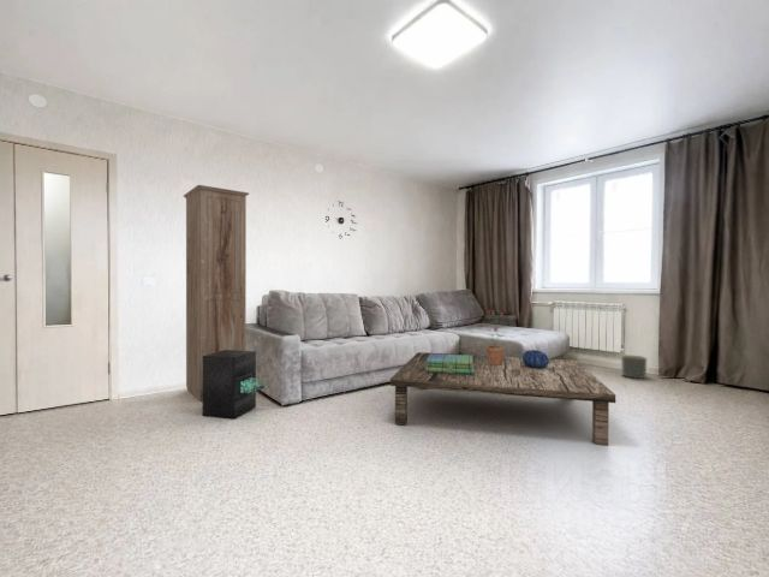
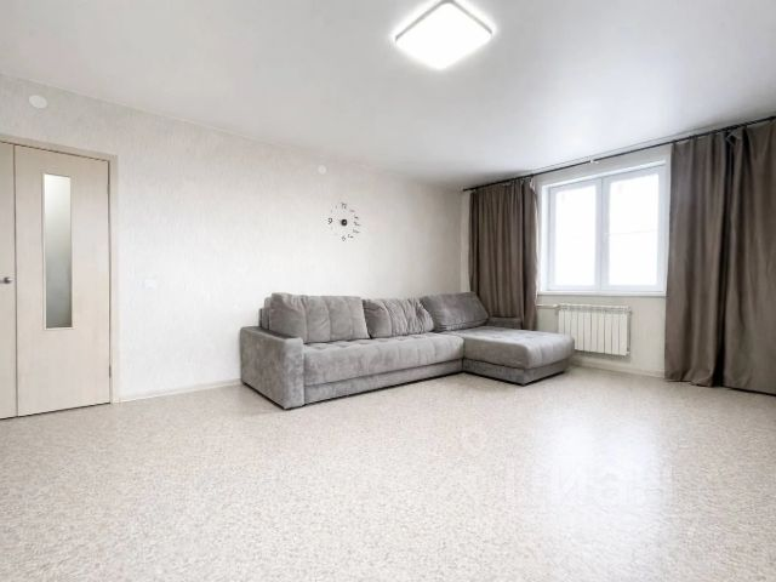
- coffee table [389,351,616,447]
- decorative bowl [521,349,550,369]
- stack of books [425,352,475,375]
- speaker [202,350,266,421]
- cabinet [183,184,250,403]
- potted plant [476,308,508,365]
- planter [620,353,648,380]
